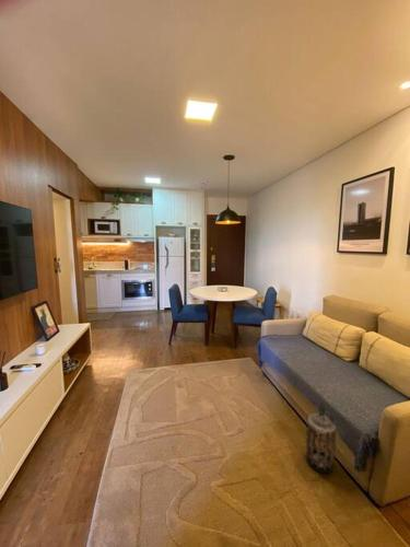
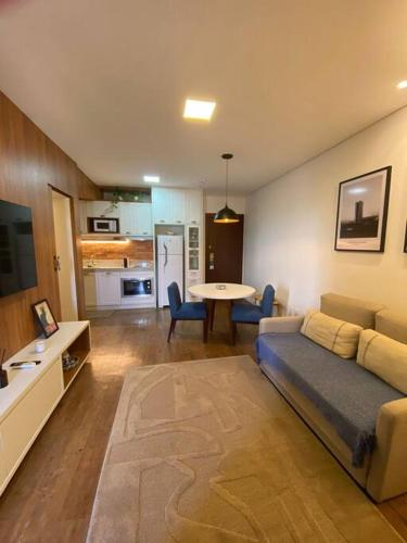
- lantern [304,404,339,475]
